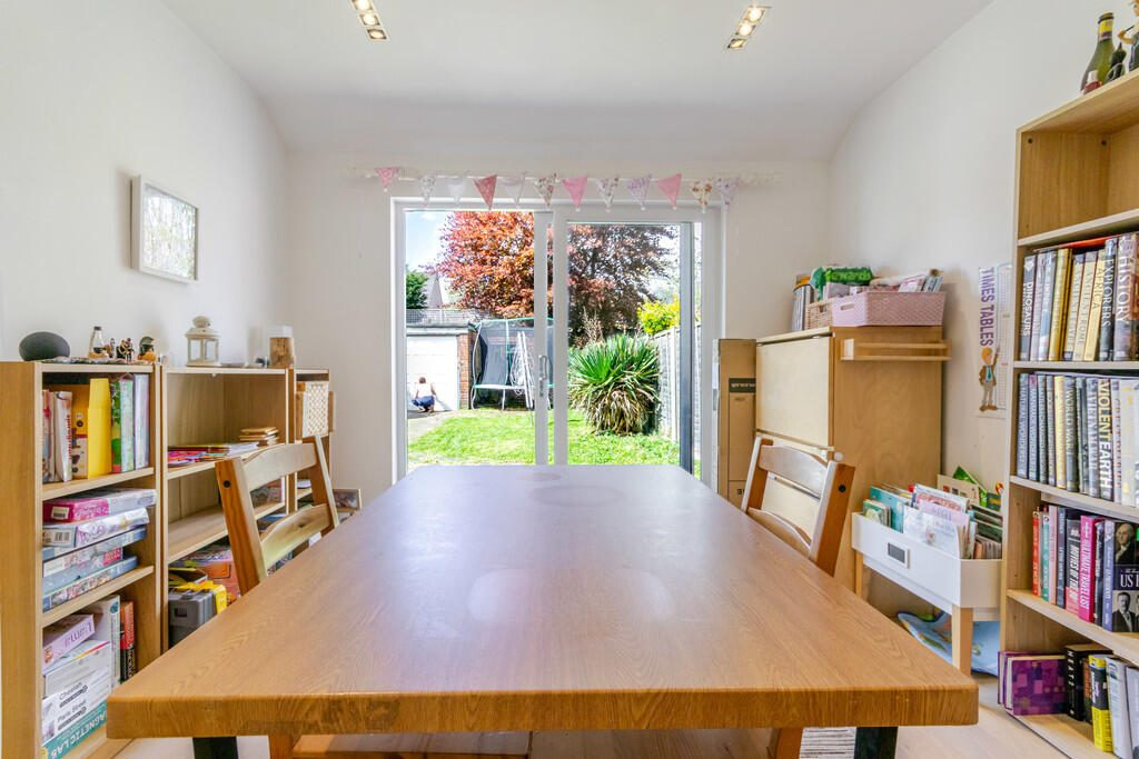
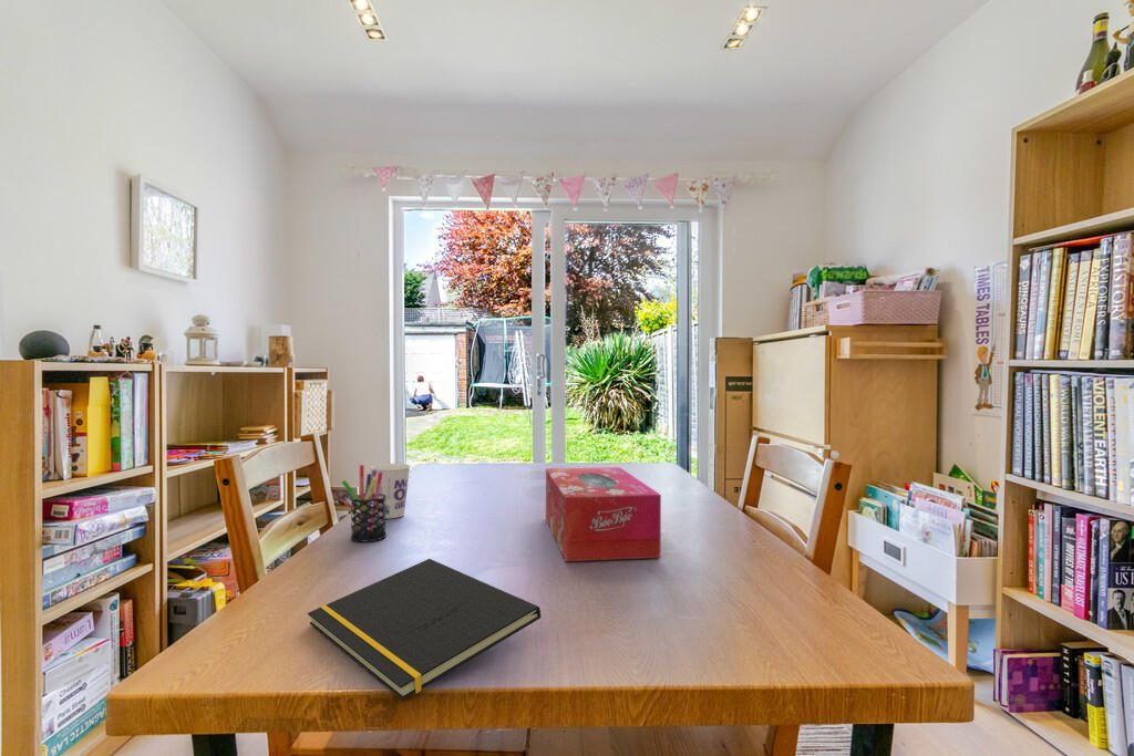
+ pen holder [341,464,388,542]
+ tissue box [545,466,662,562]
+ cup [369,463,412,519]
+ notepad [307,558,542,701]
